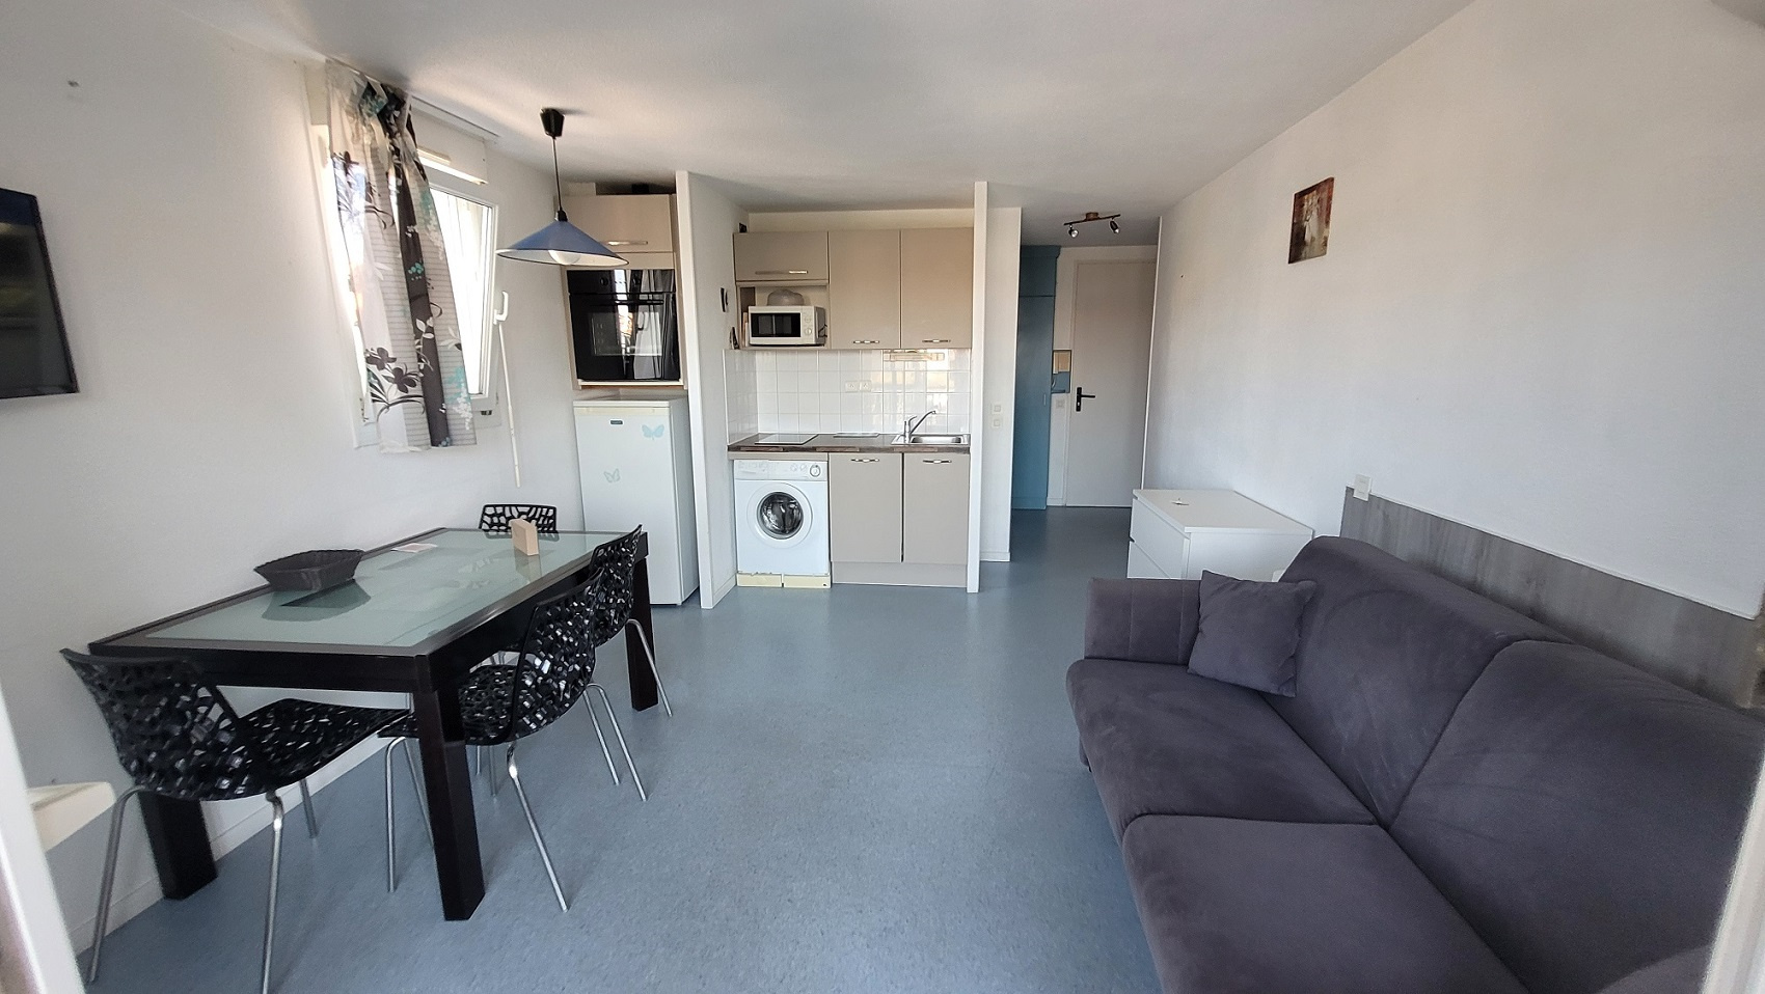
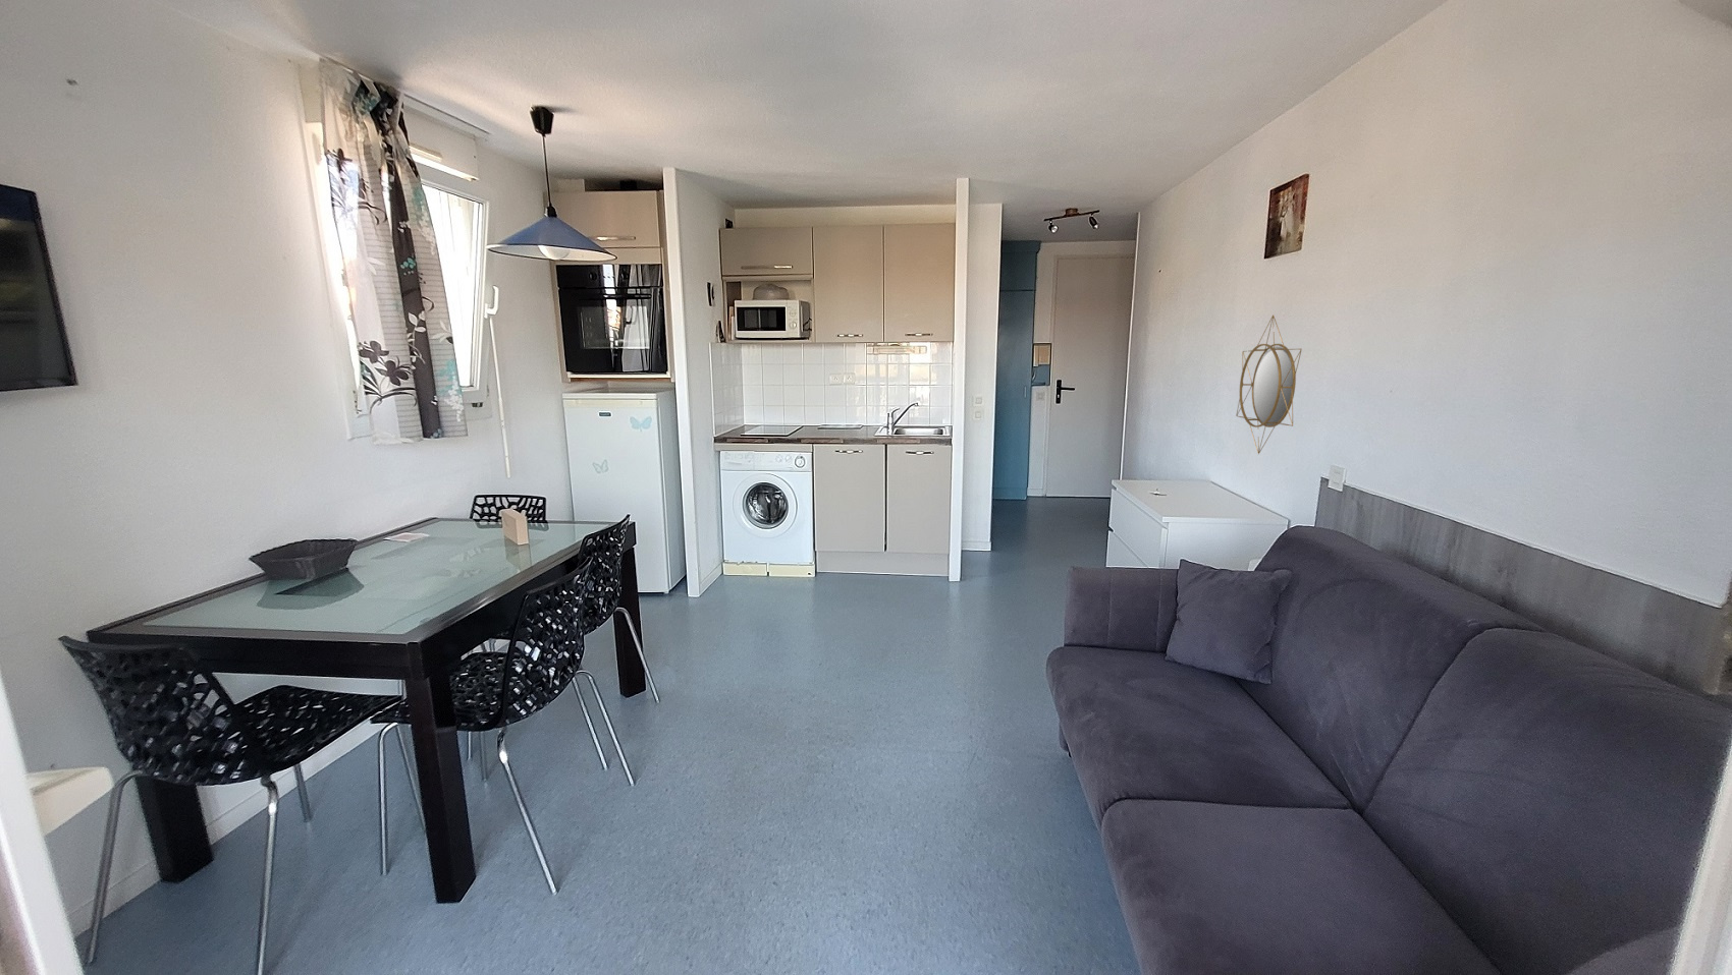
+ home mirror [1235,314,1303,455]
